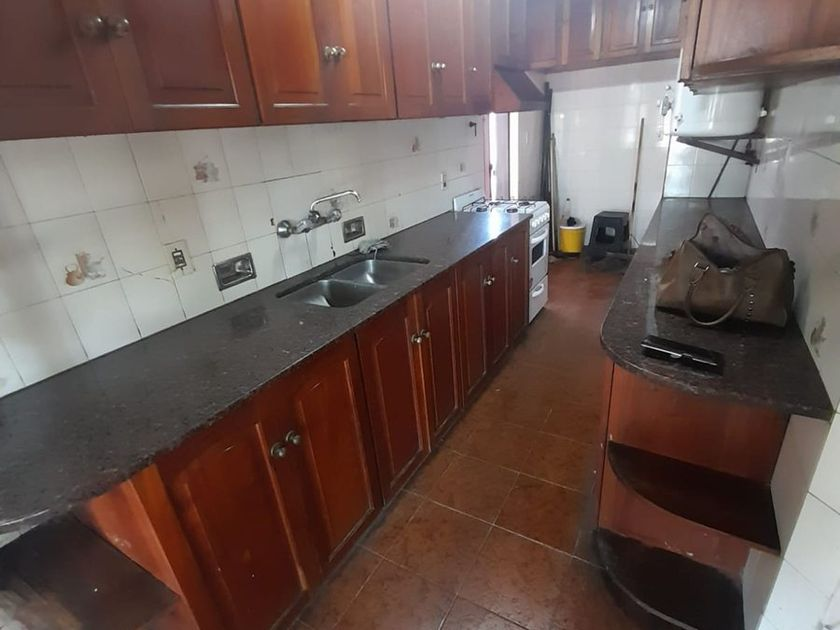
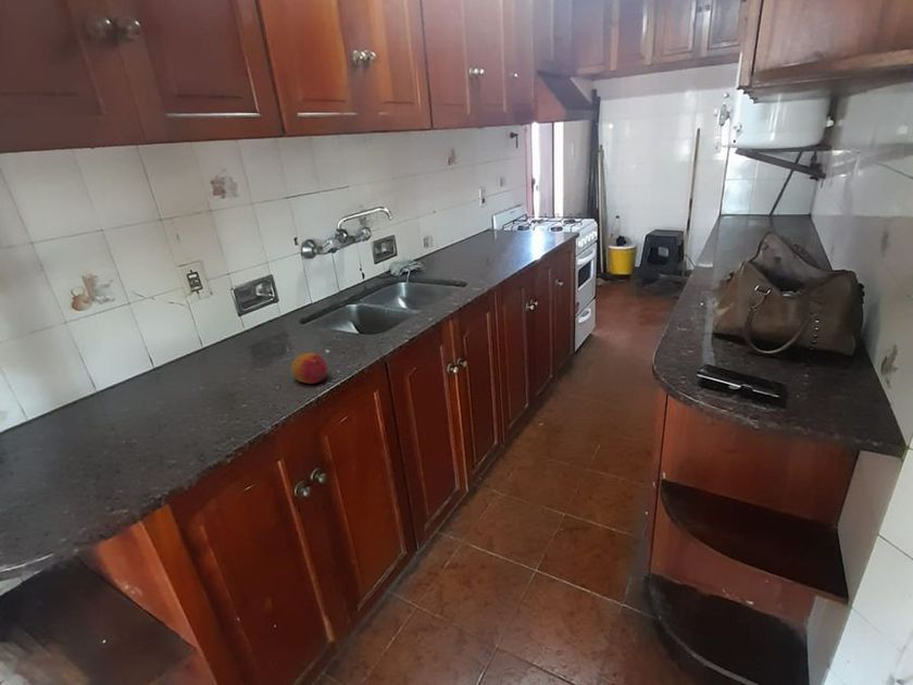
+ fruit [290,352,328,385]
